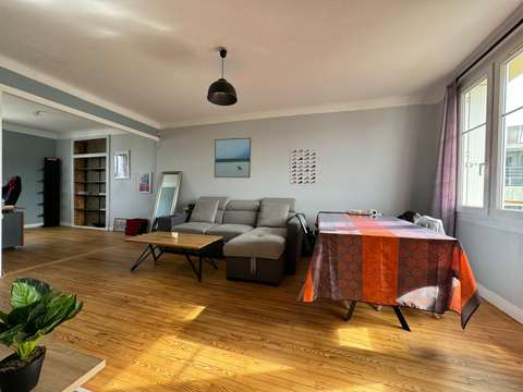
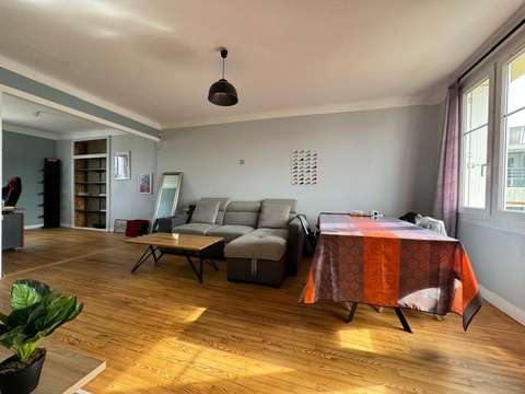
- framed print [214,136,252,179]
